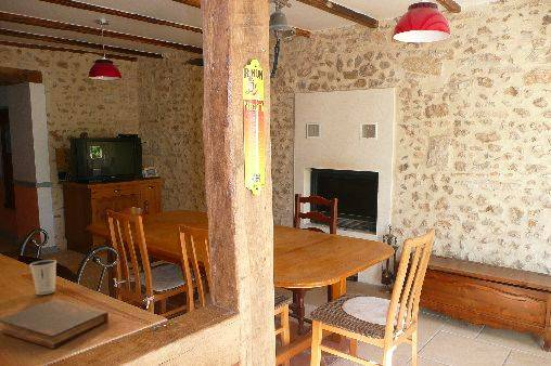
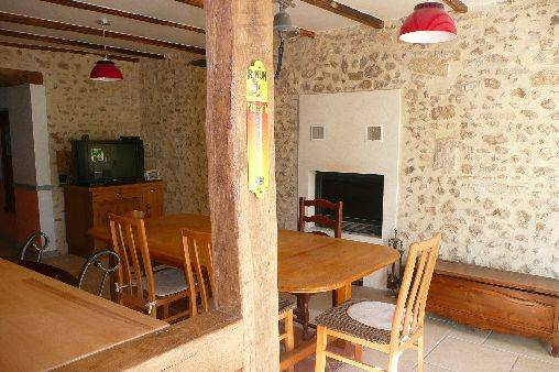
- book [0,298,110,350]
- dixie cup [28,259,57,296]
